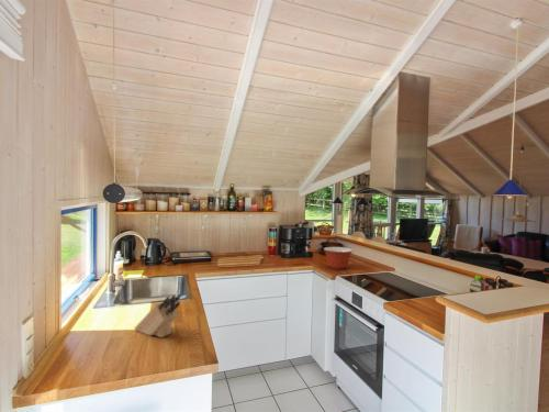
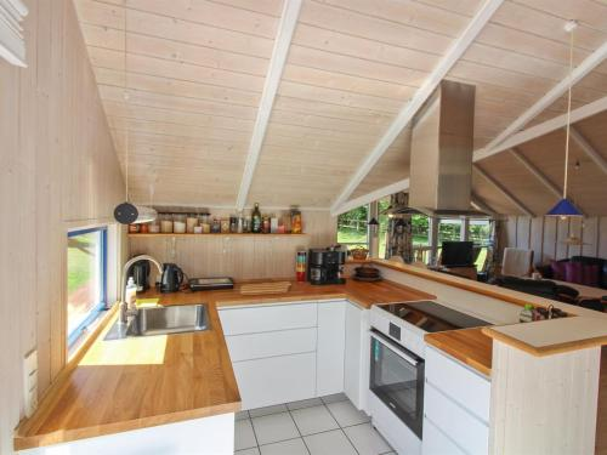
- mixing bowl [323,246,354,270]
- knife block [133,292,182,338]
